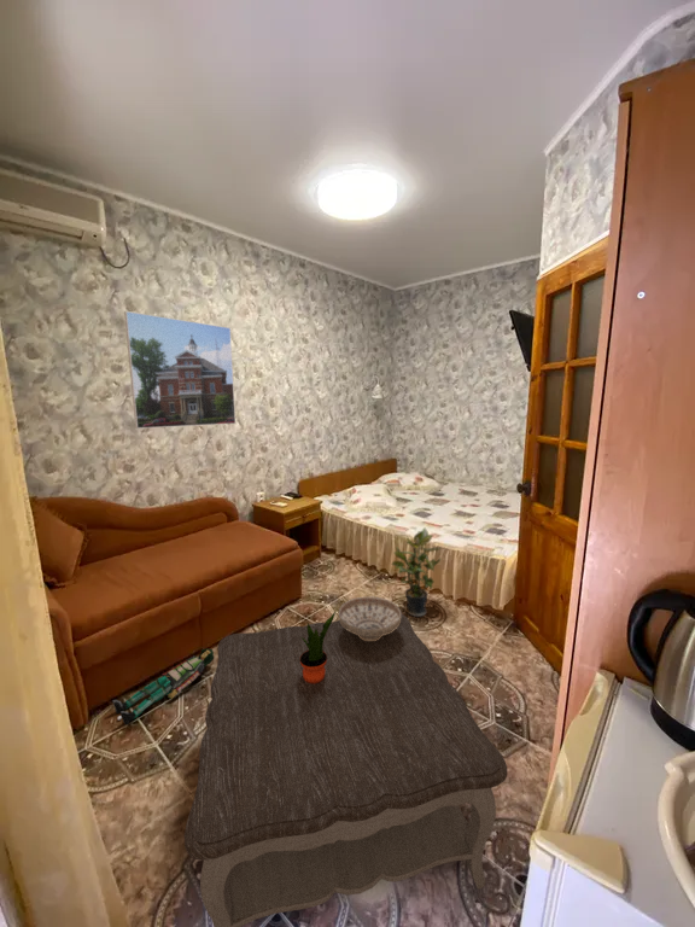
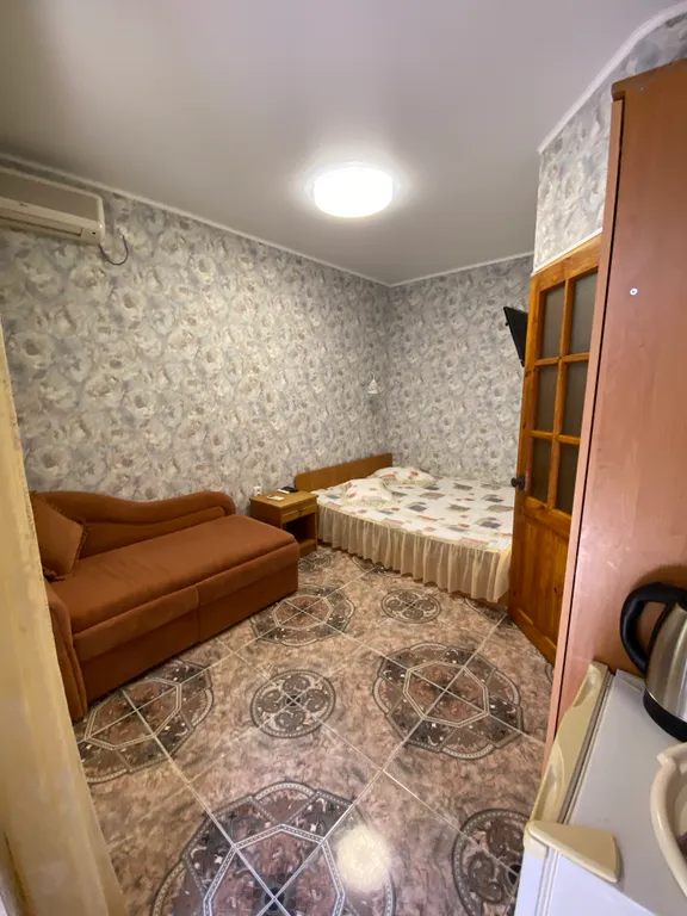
- toy figurine [111,647,215,725]
- coffee table [183,613,508,927]
- decorative bowl [338,595,402,641]
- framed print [123,310,236,430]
- potted plant [300,611,337,683]
- potted plant [391,526,443,618]
